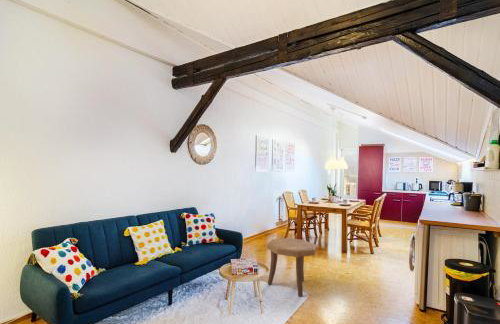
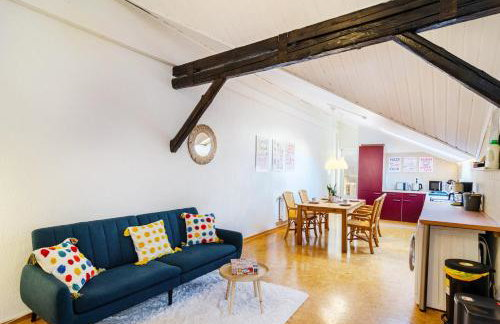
- side table [266,237,318,298]
